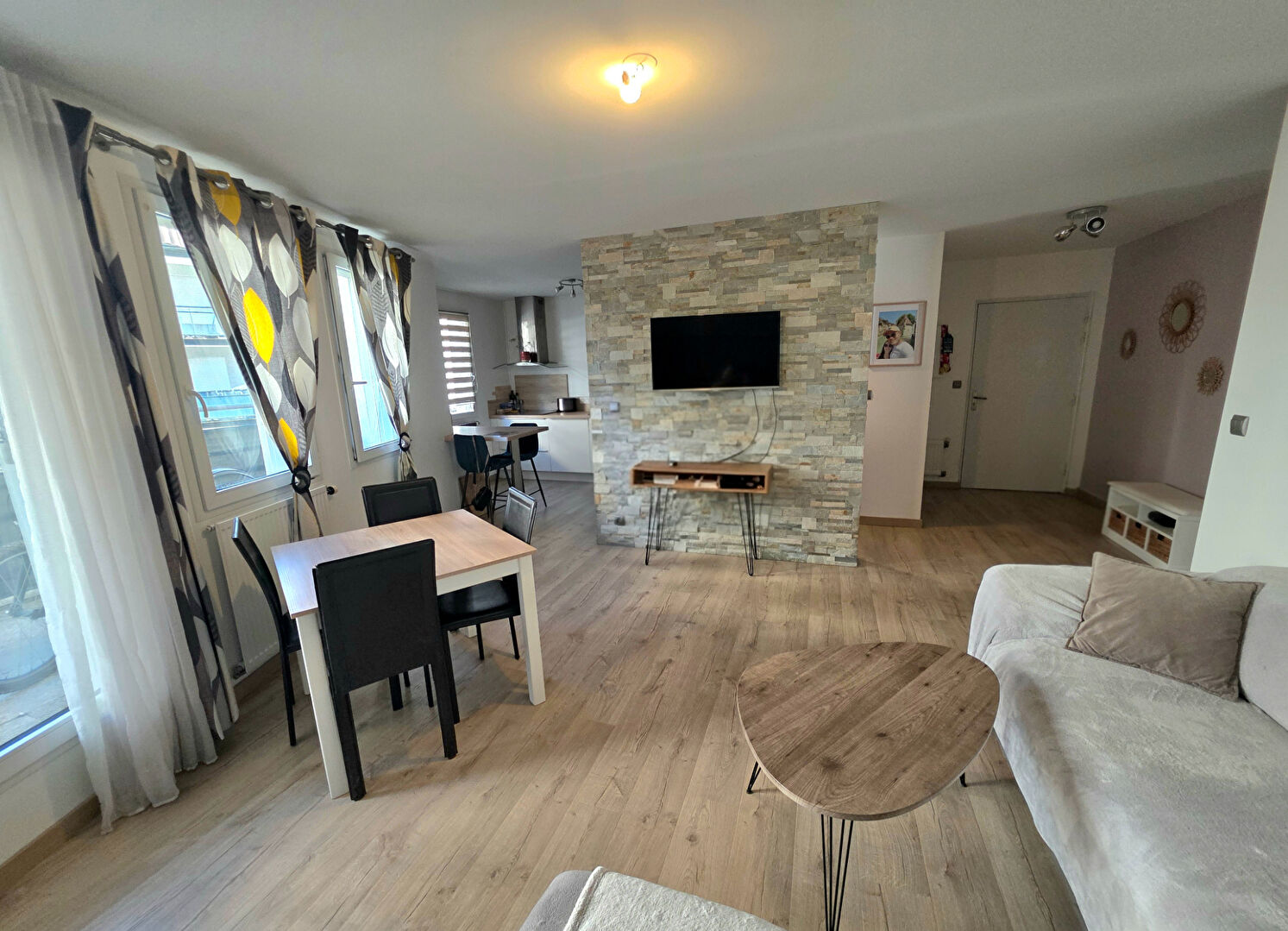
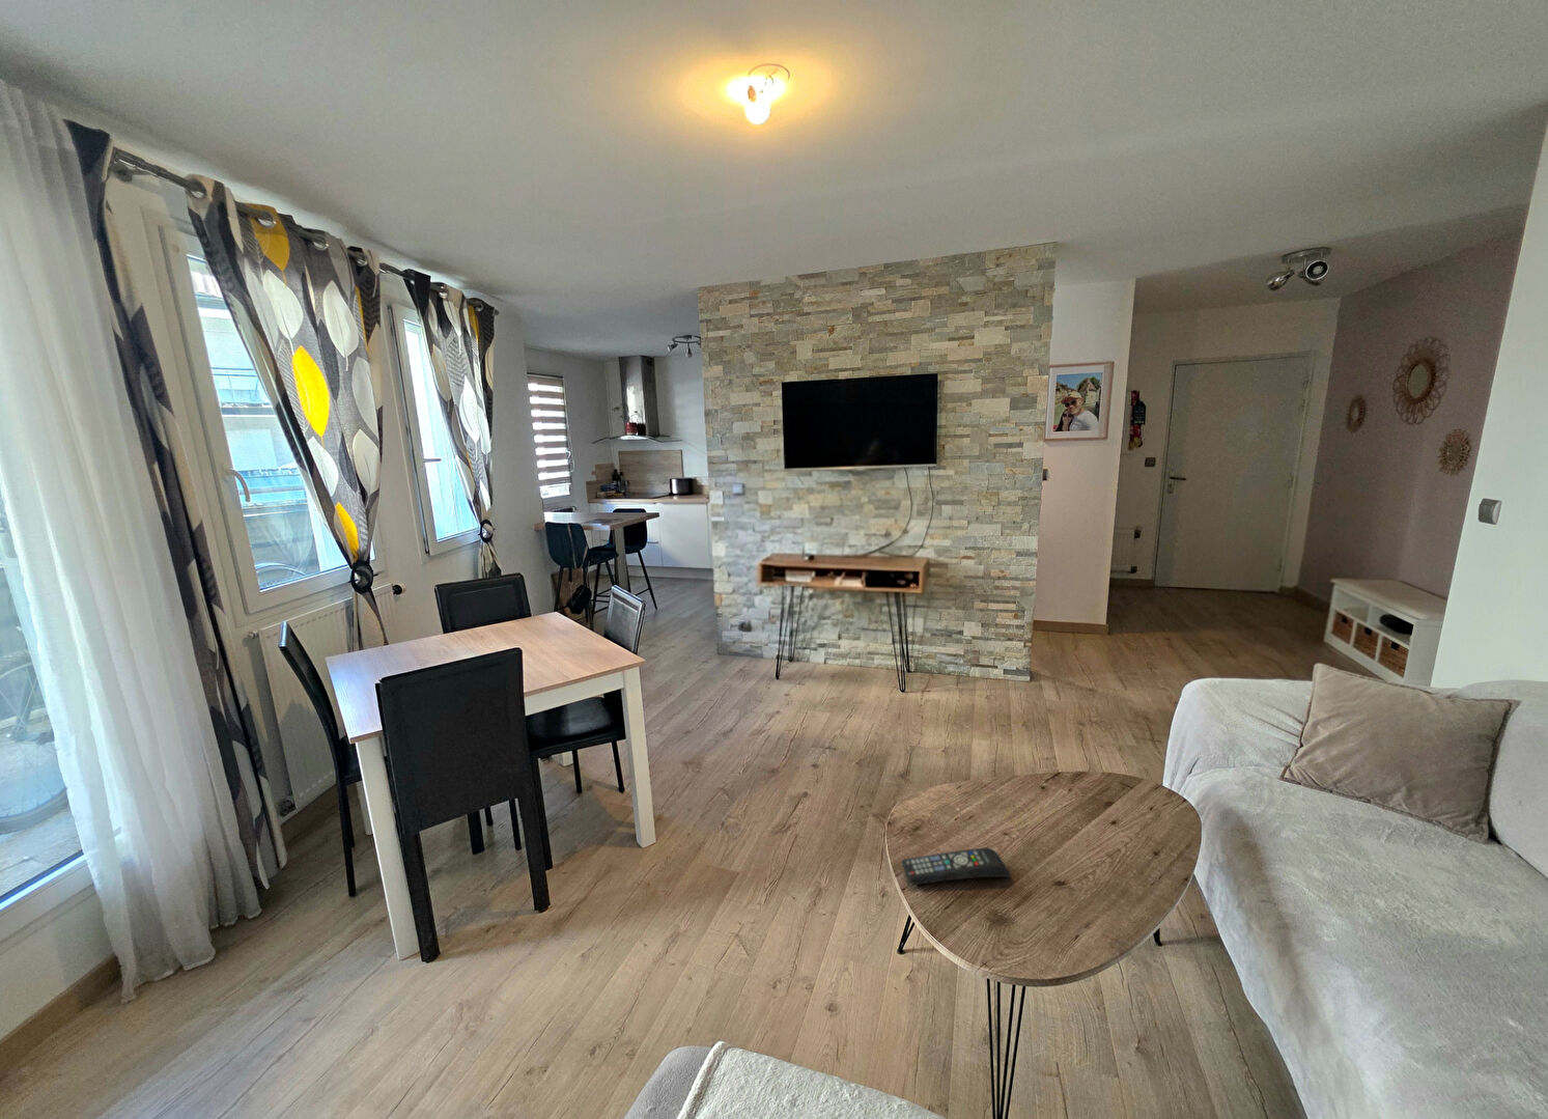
+ remote control [901,846,1012,886]
